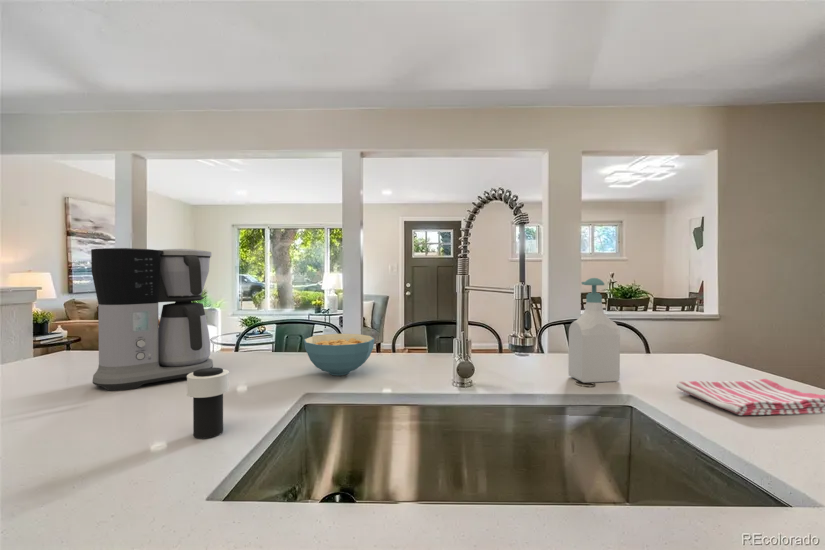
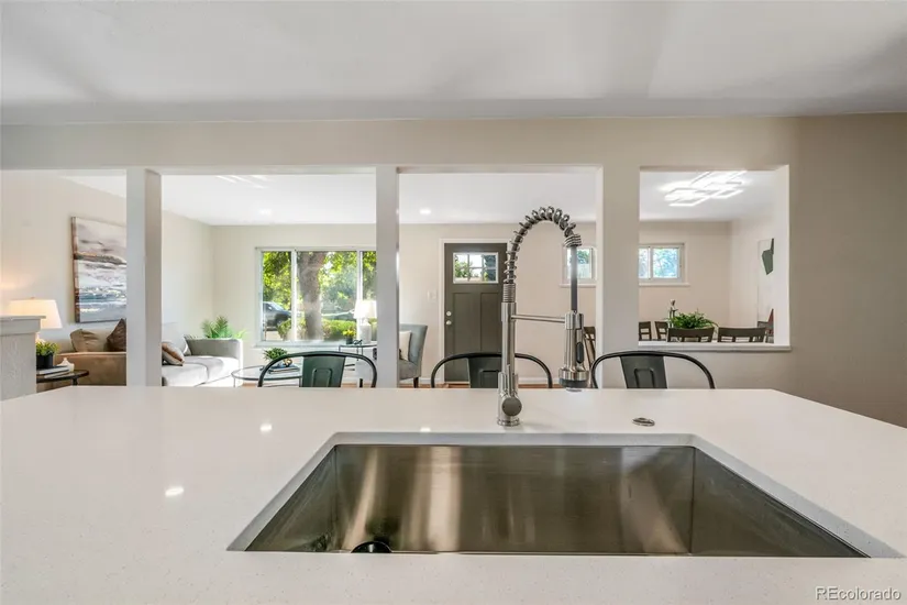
- soap bottle [567,277,621,383]
- cereal bowl [303,333,375,376]
- cup [186,367,230,439]
- dish towel [675,378,825,416]
- coffee maker [90,247,214,392]
